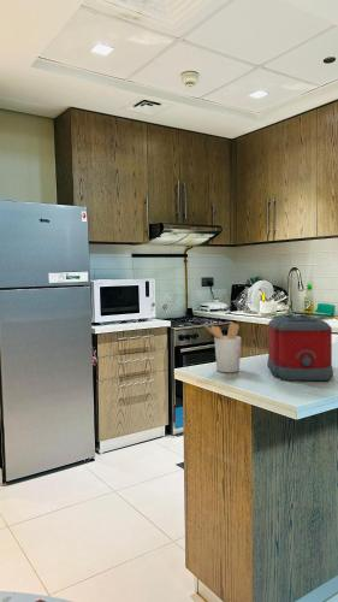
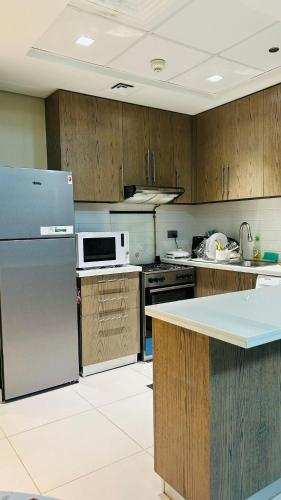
- utensil holder [202,321,242,373]
- toaster [266,313,334,382]
